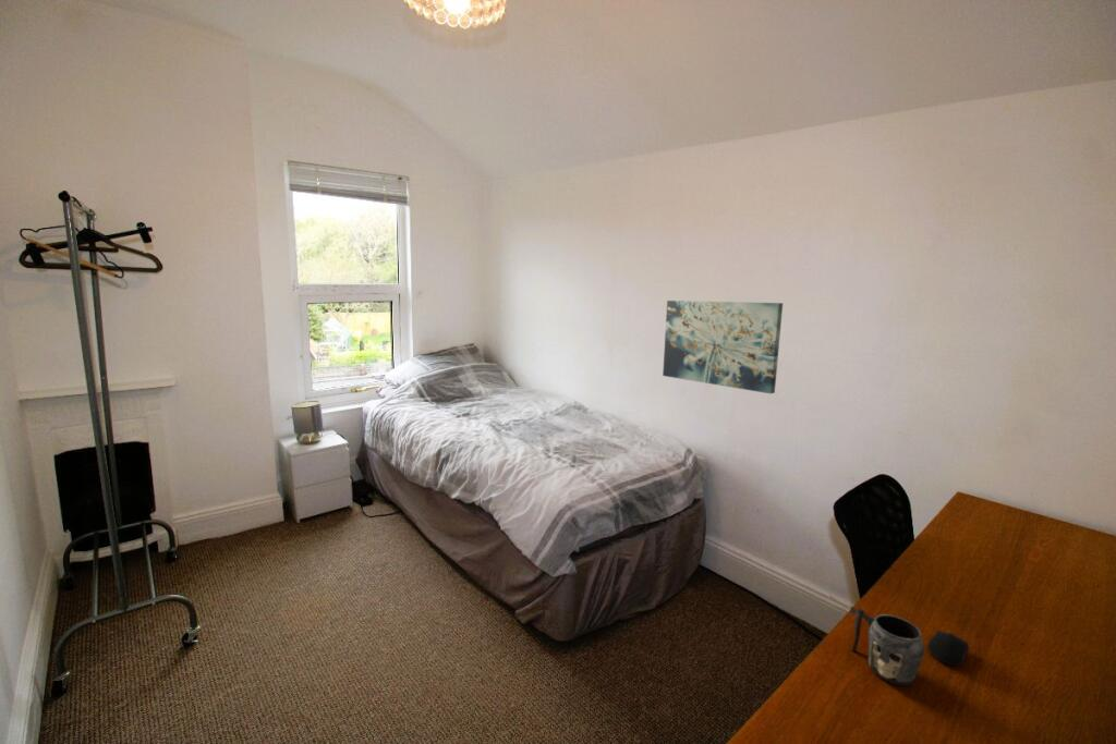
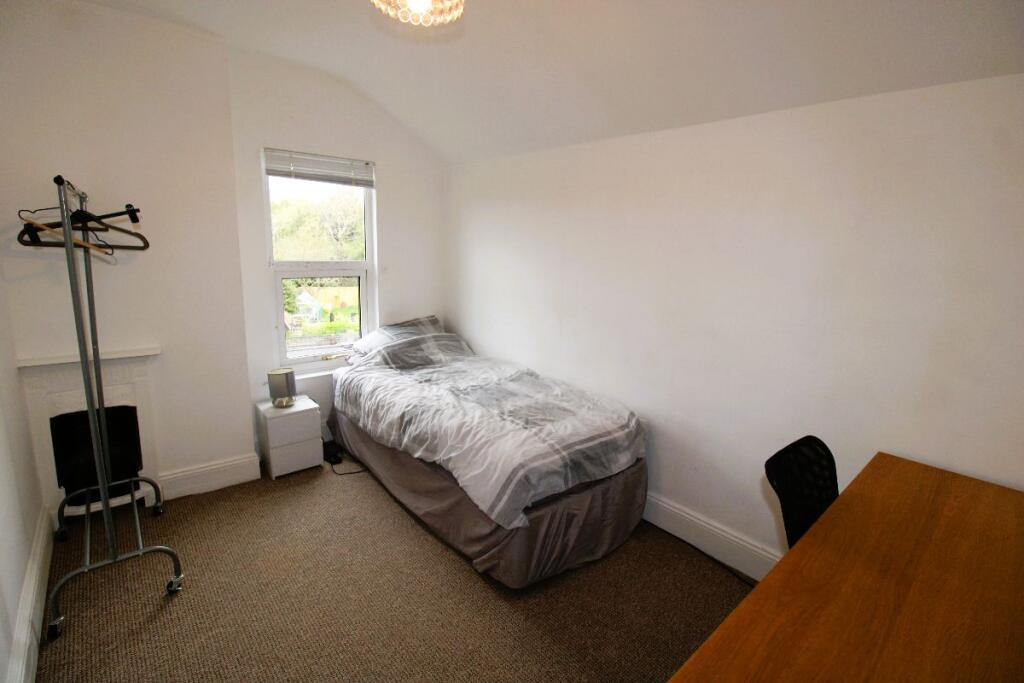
- wall art [662,300,784,394]
- mug [850,605,925,687]
- computer mouse [926,624,970,667]
